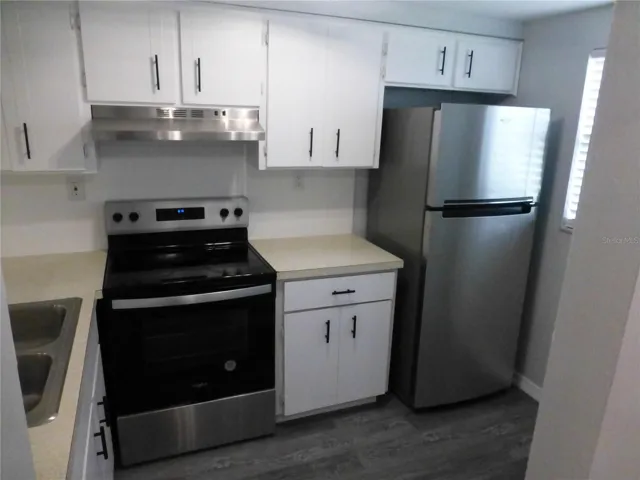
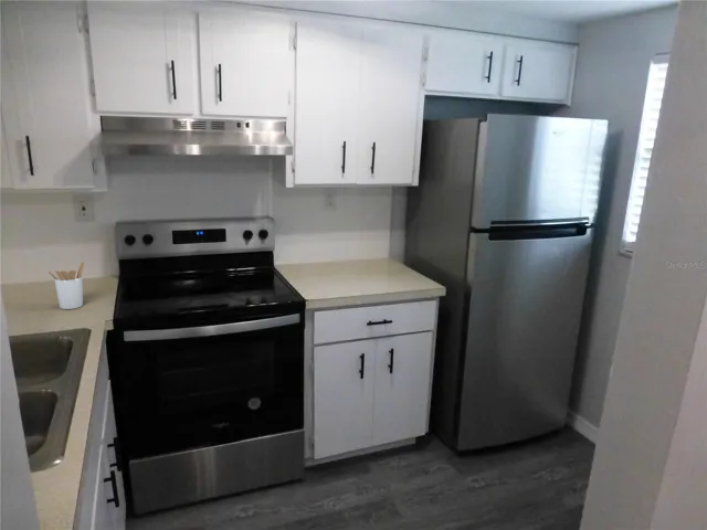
+ utensil holder [46,261,85,310]
